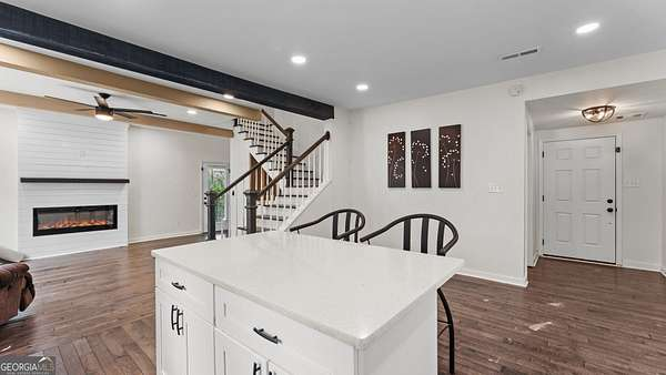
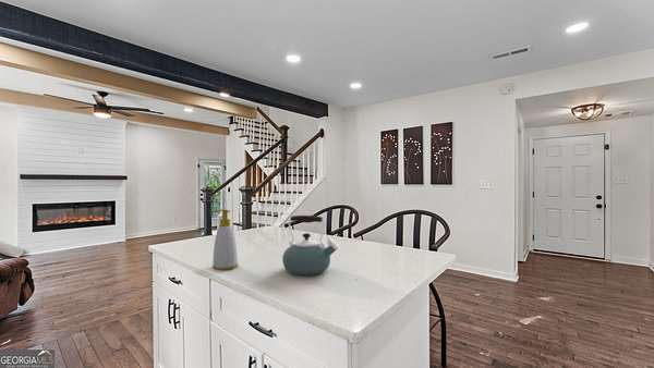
+ soap bottle [210,208,239,271]
+ kettle [281,214,340,277]
